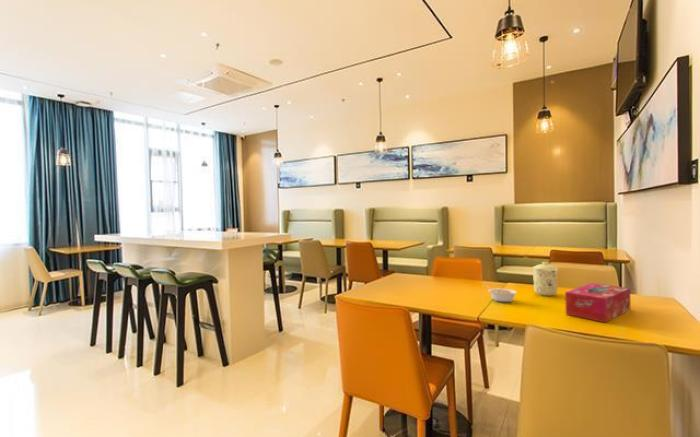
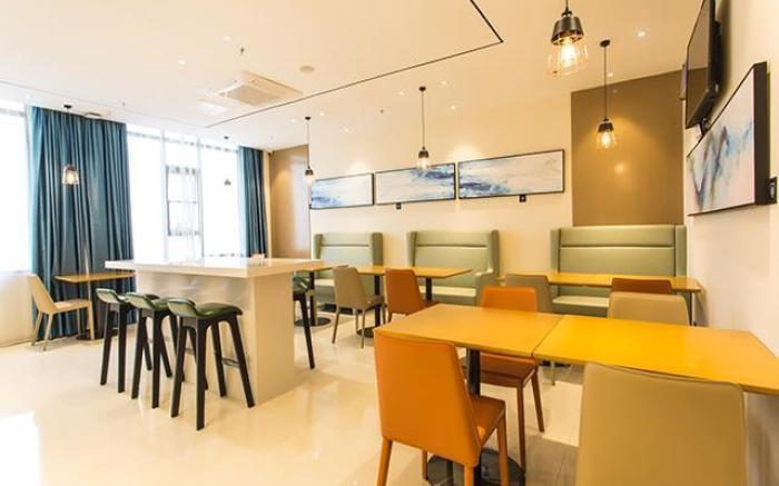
- mug [532,261,559,297]
- tissue box [564,282,631,323]
- legume [486,285,518,303]
